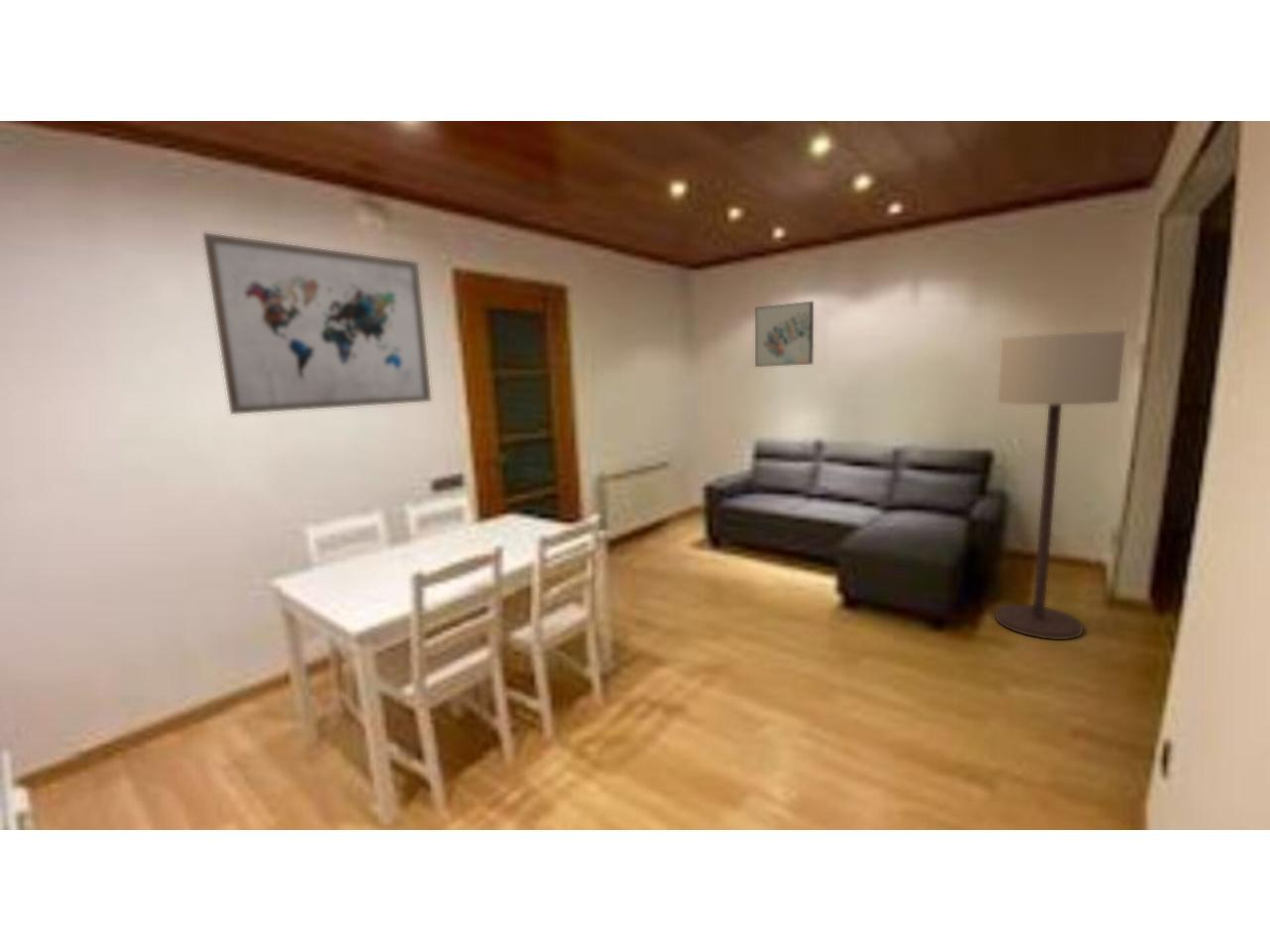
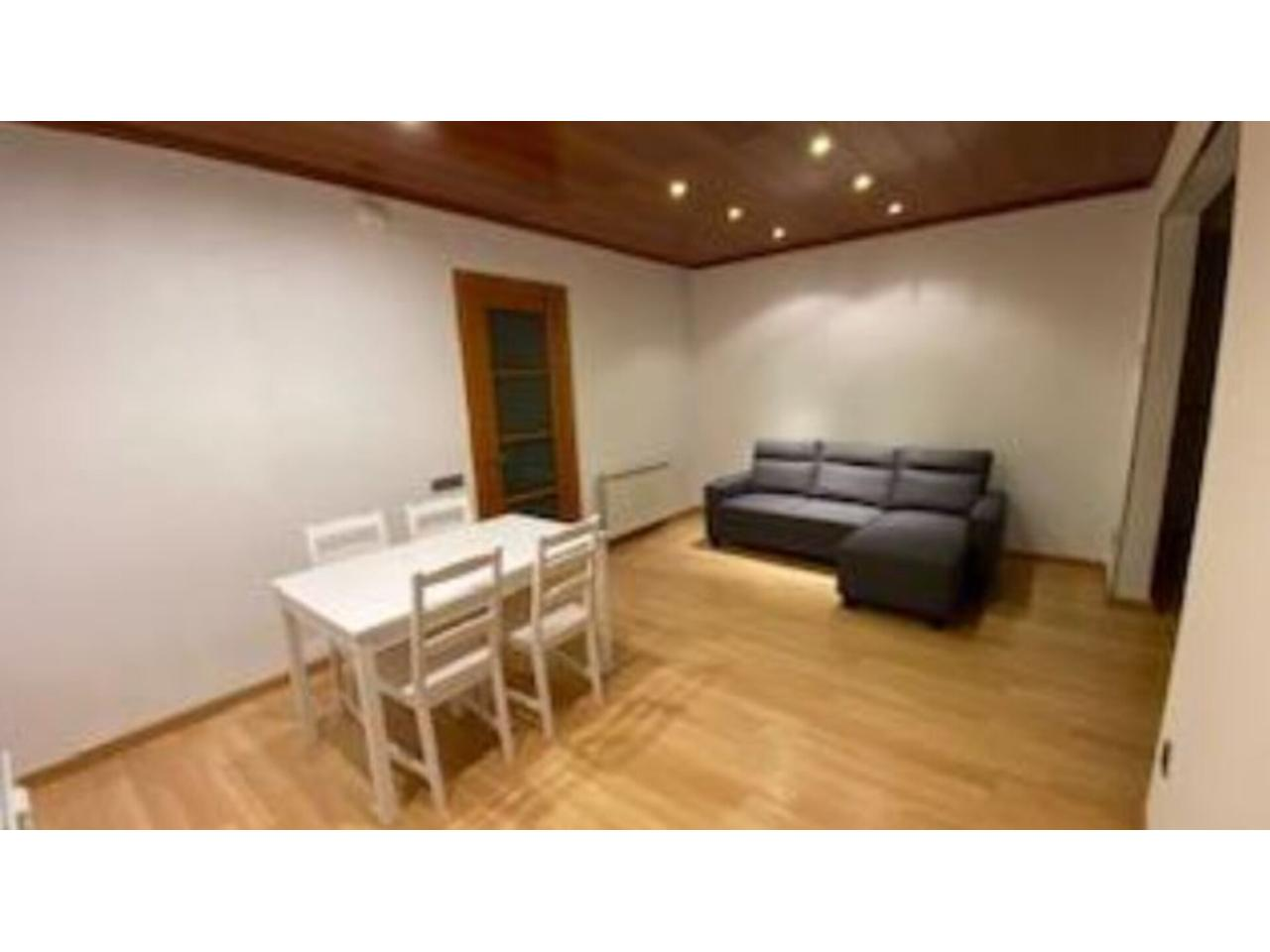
- floor lamp [994,330,1126,641]
- wall art [202,232,433,416]
- wall art [754,300,815,368]
